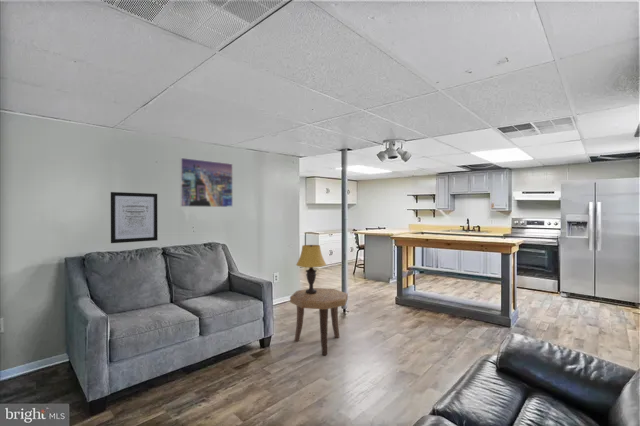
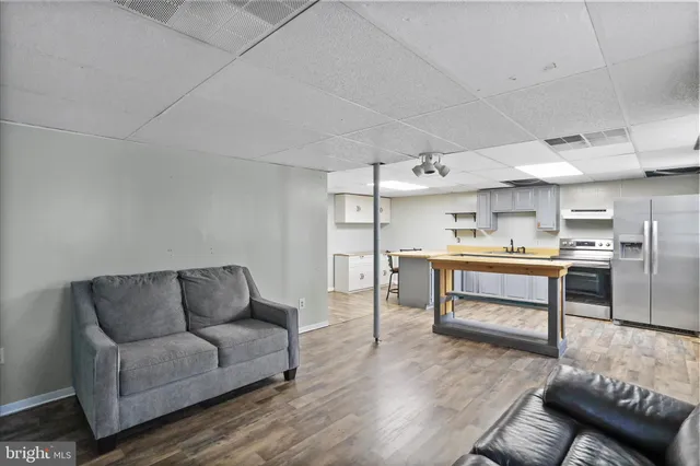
- wall art [110,191,159,244]
- side table [289,287,349,356]
- table lamp [295,244,327,294]
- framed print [179,157,234,208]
